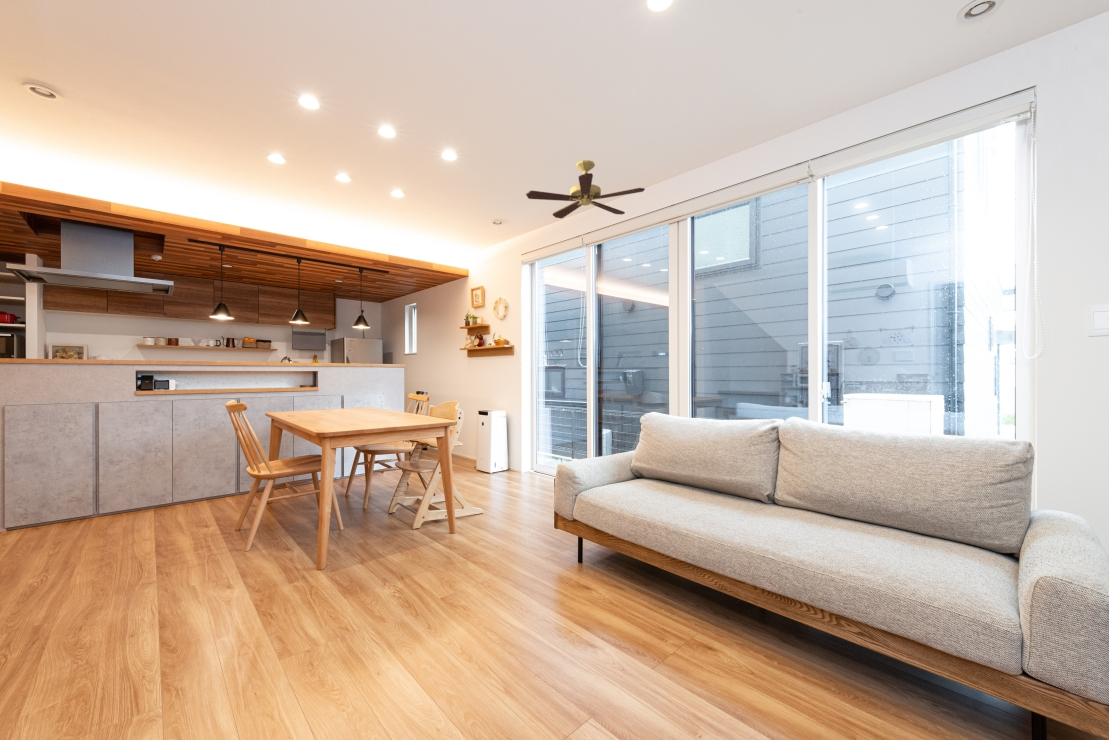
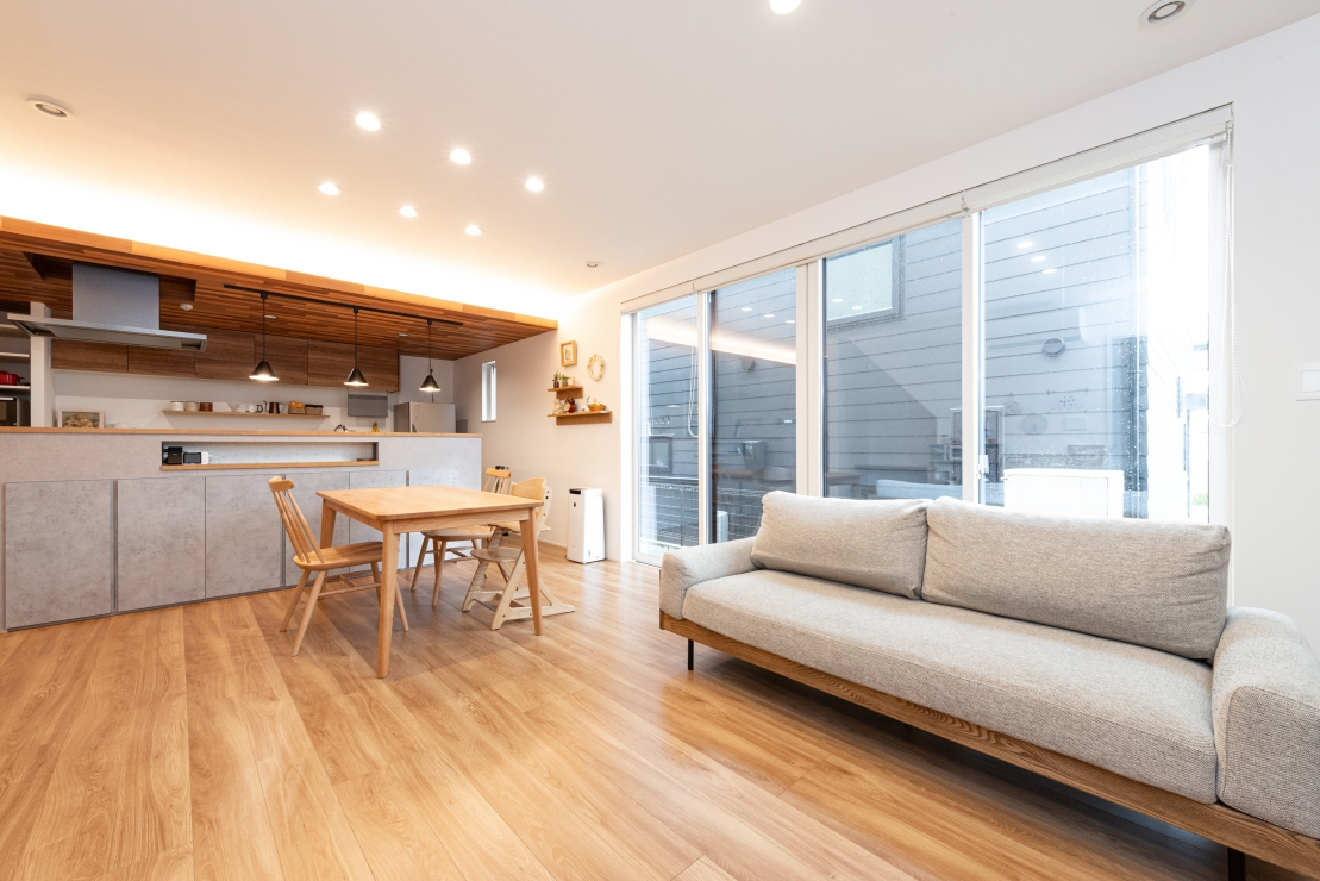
- ceiling fan [525,159,646,219]
